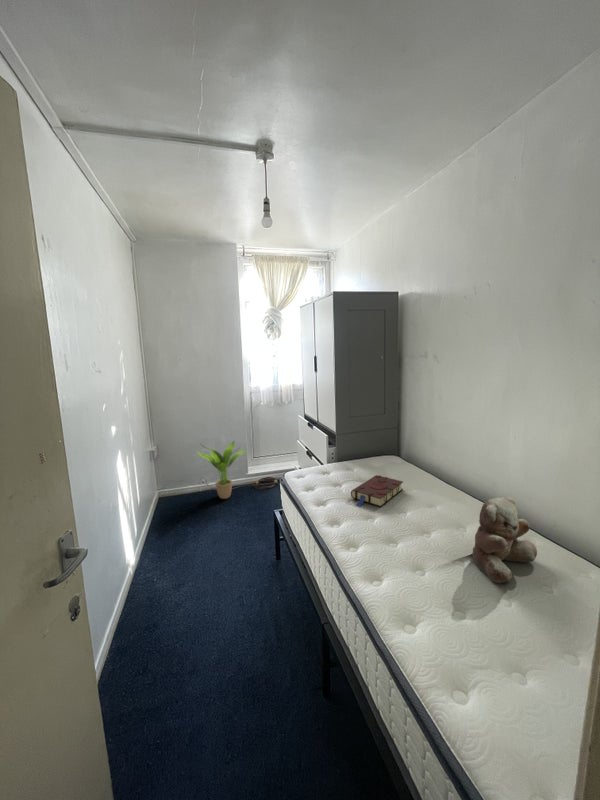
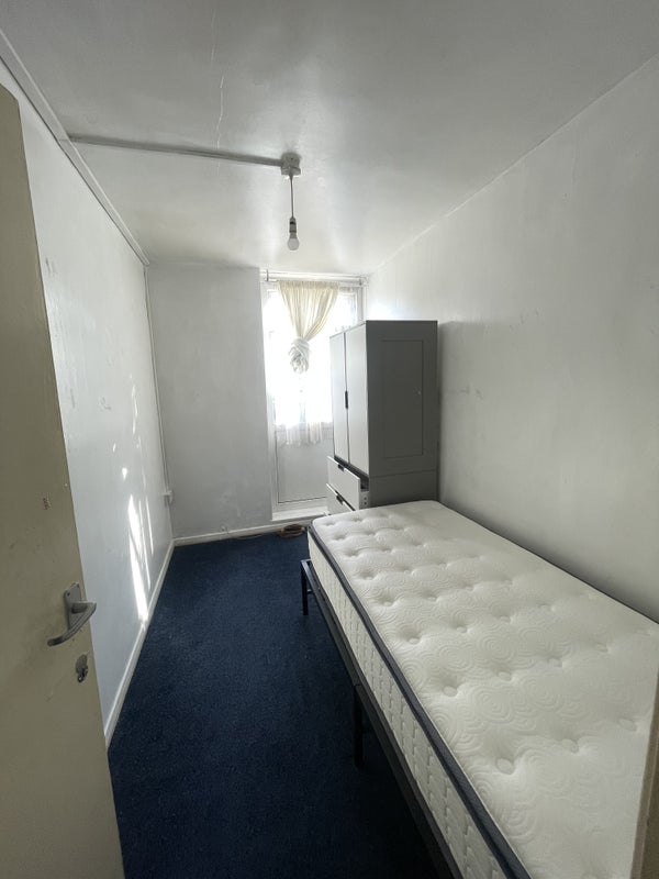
- book [350,474,404,508]
- potted plant [196,440,249,500]
- teddy bear [471,496,538,584]
